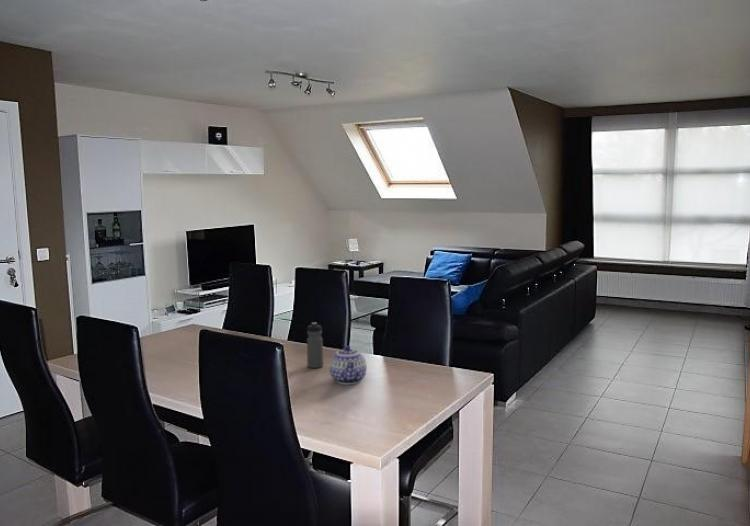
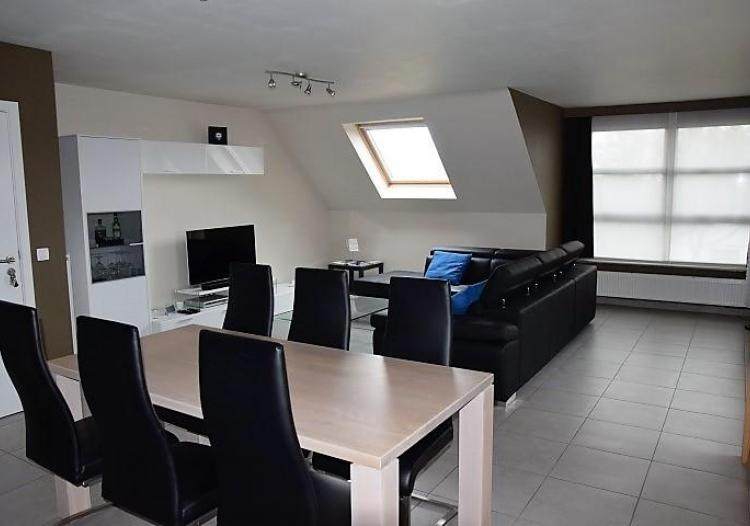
- teapot [329,344,368,386]
- water bottle [306,321,324,369]
